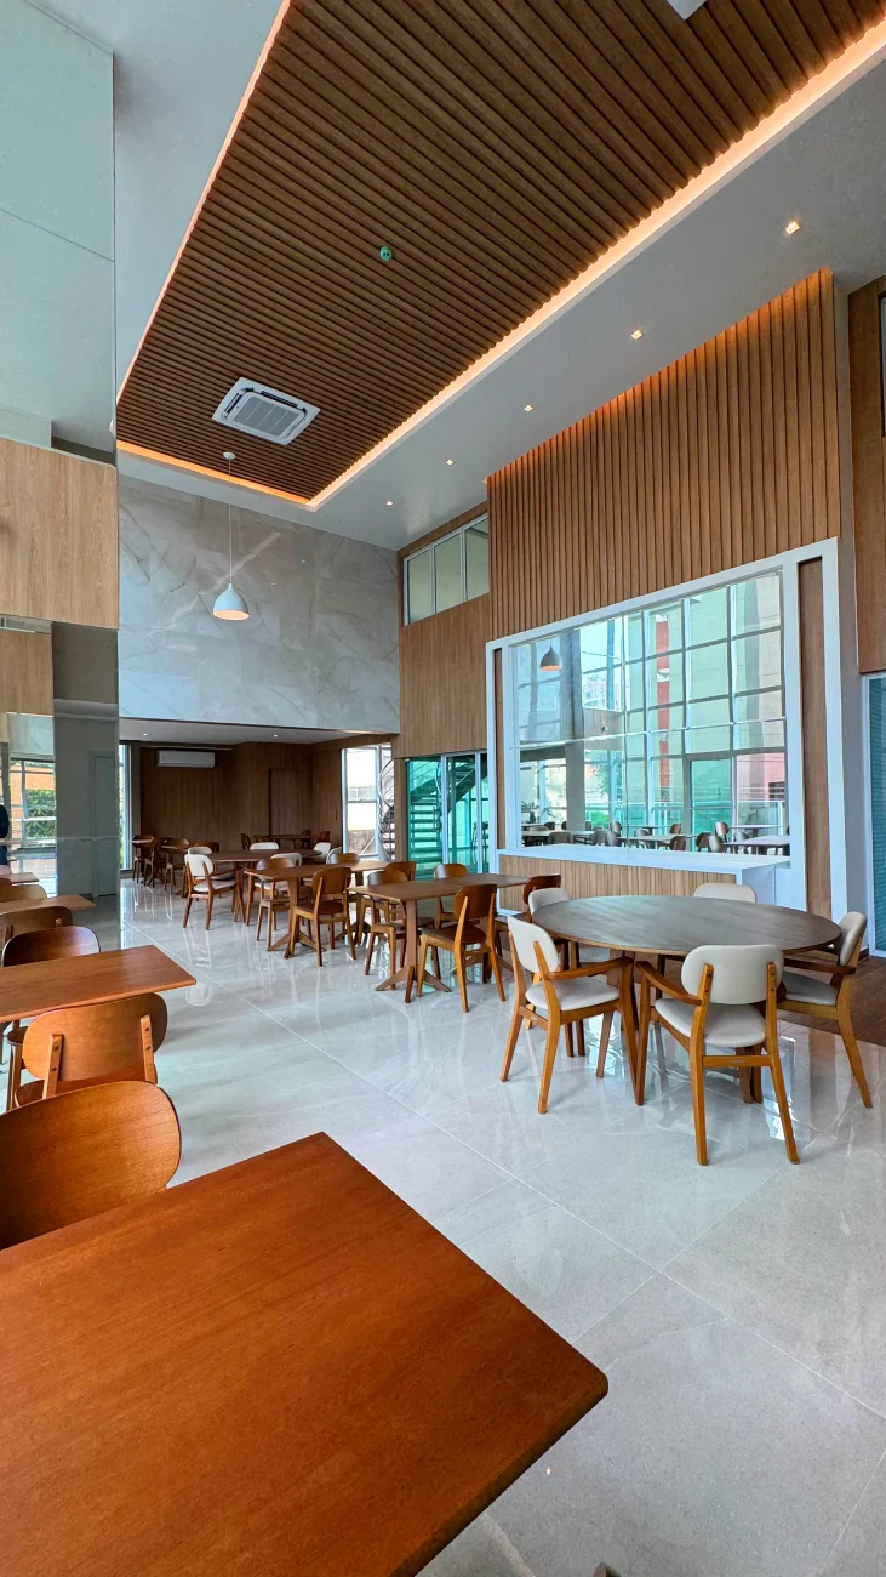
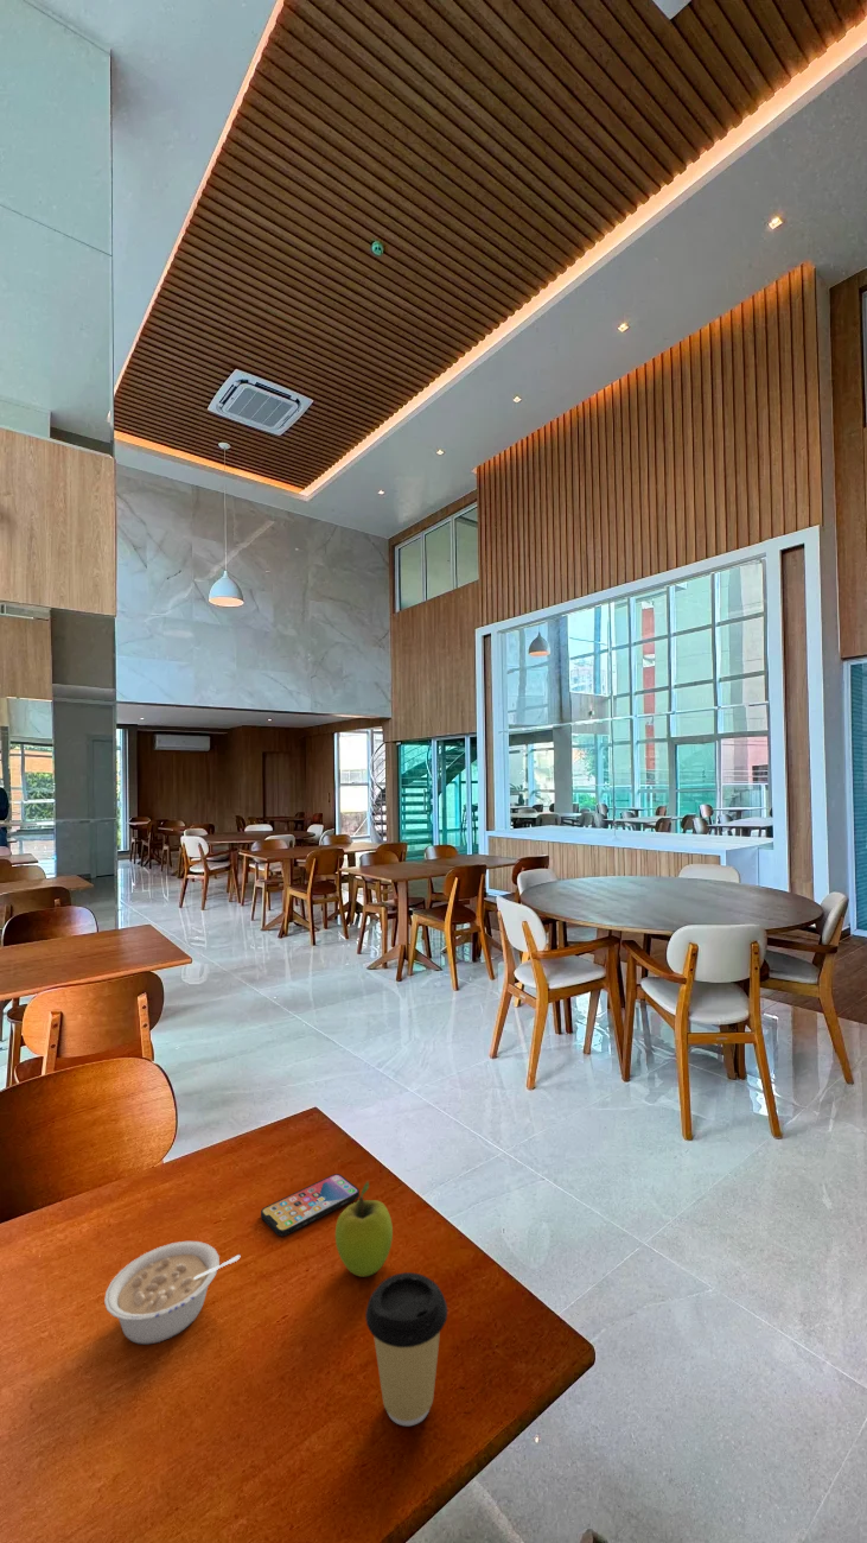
+ smartphone [260,1173,361,1238]
+ legume [103,1240,242,1345]
+ fruit [334,1180,394,1278]
+ coffee cup [364,1271,448,1427]
